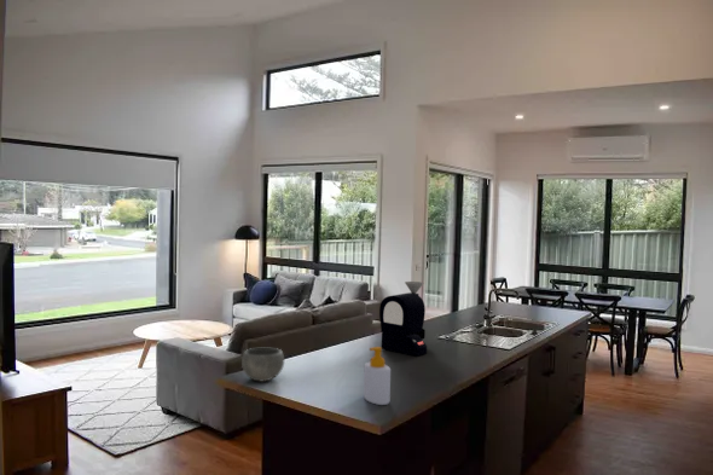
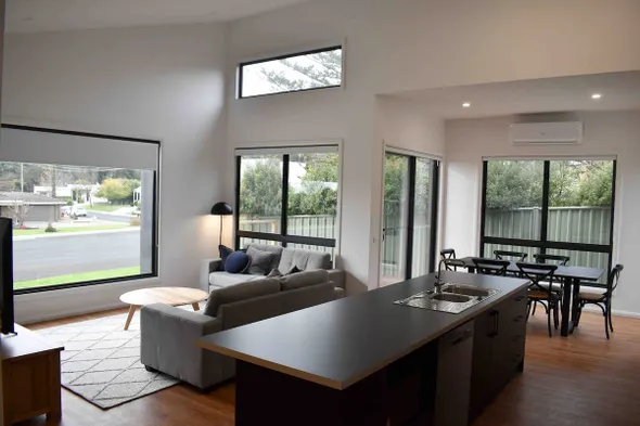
- soap bottle [363,346,392,406]
- coffee roaster [378,280,428,358]
- bowl [240,347,285,383]
